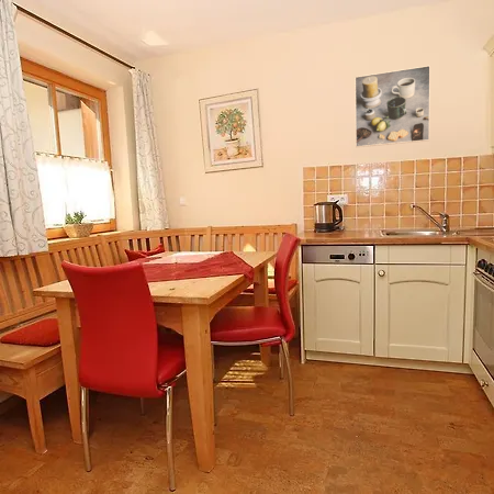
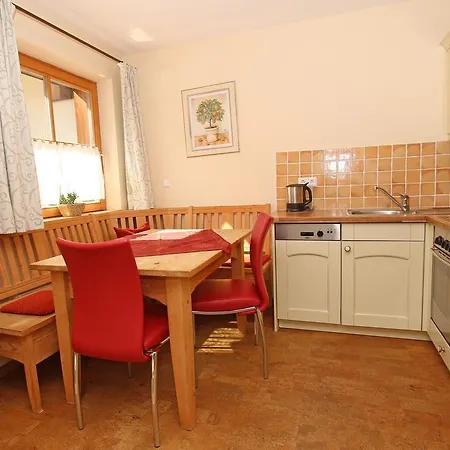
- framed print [353,65,431,148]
